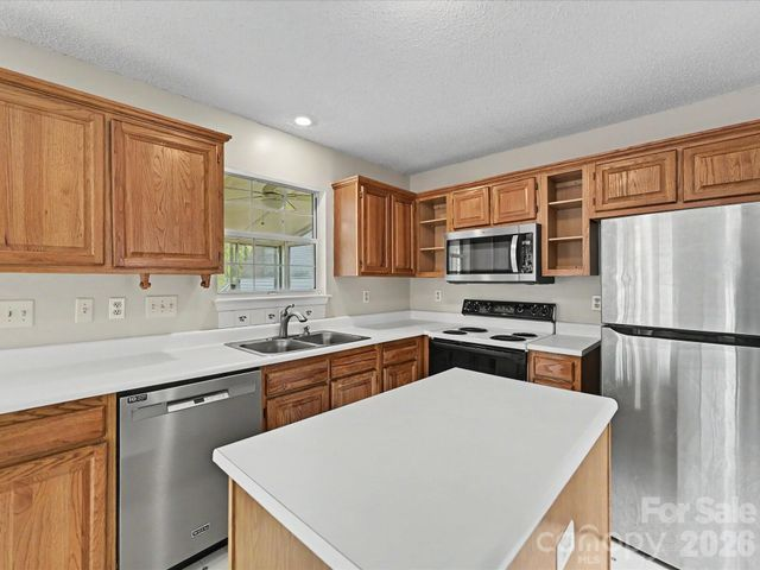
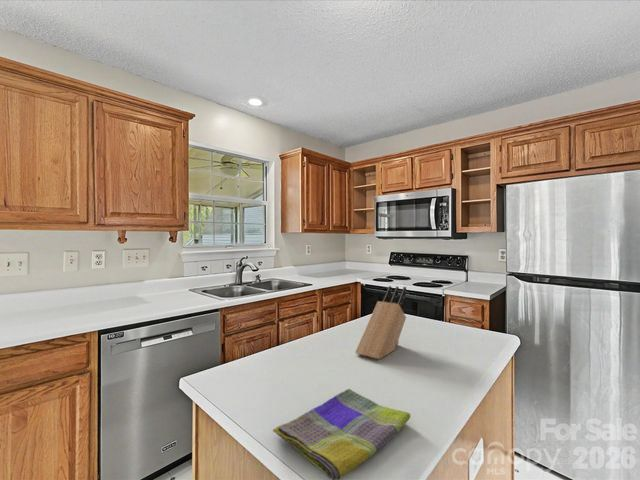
+ dish towel [272,388,411,480]
+ knife block [354,285,407,361]
